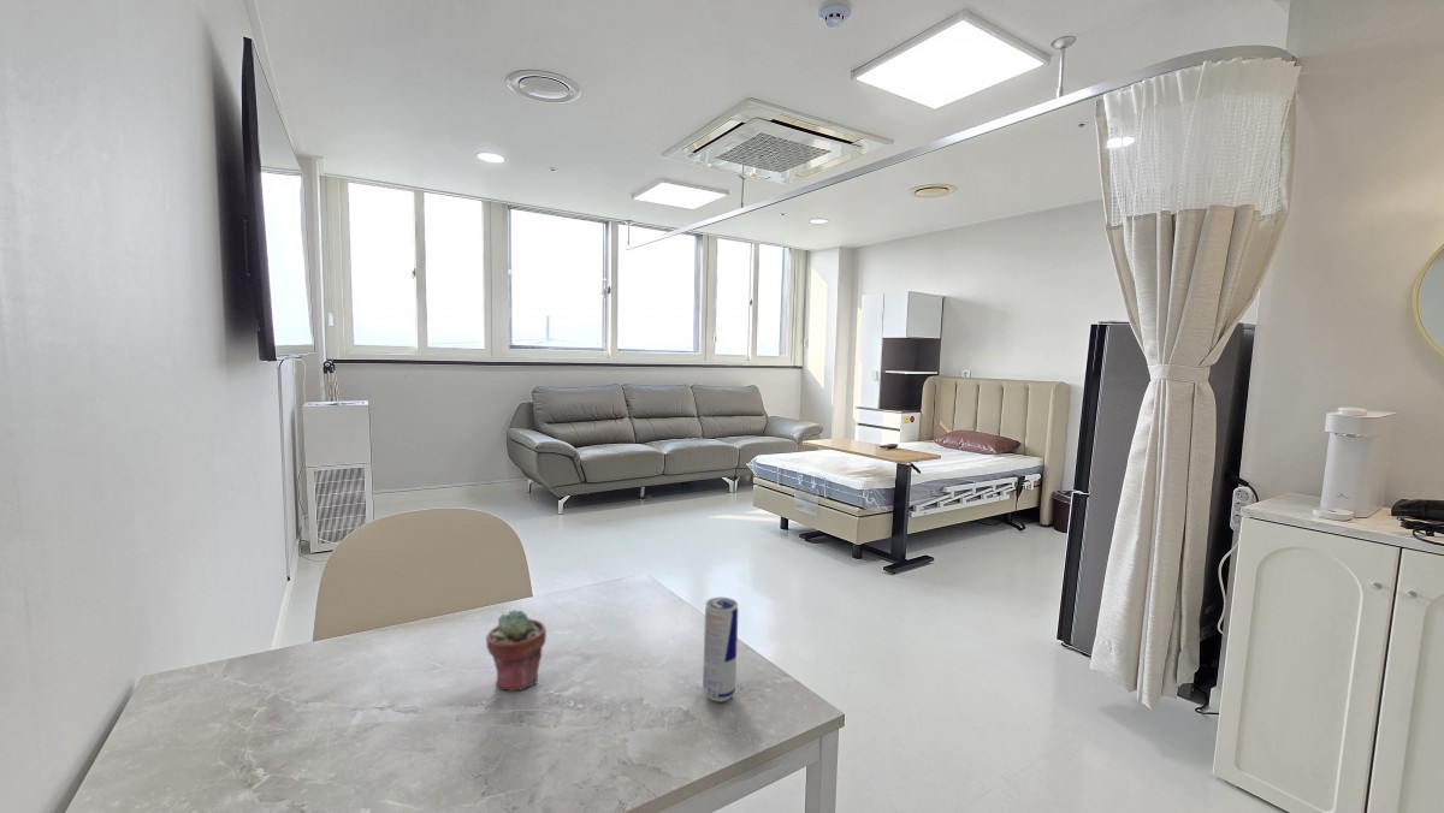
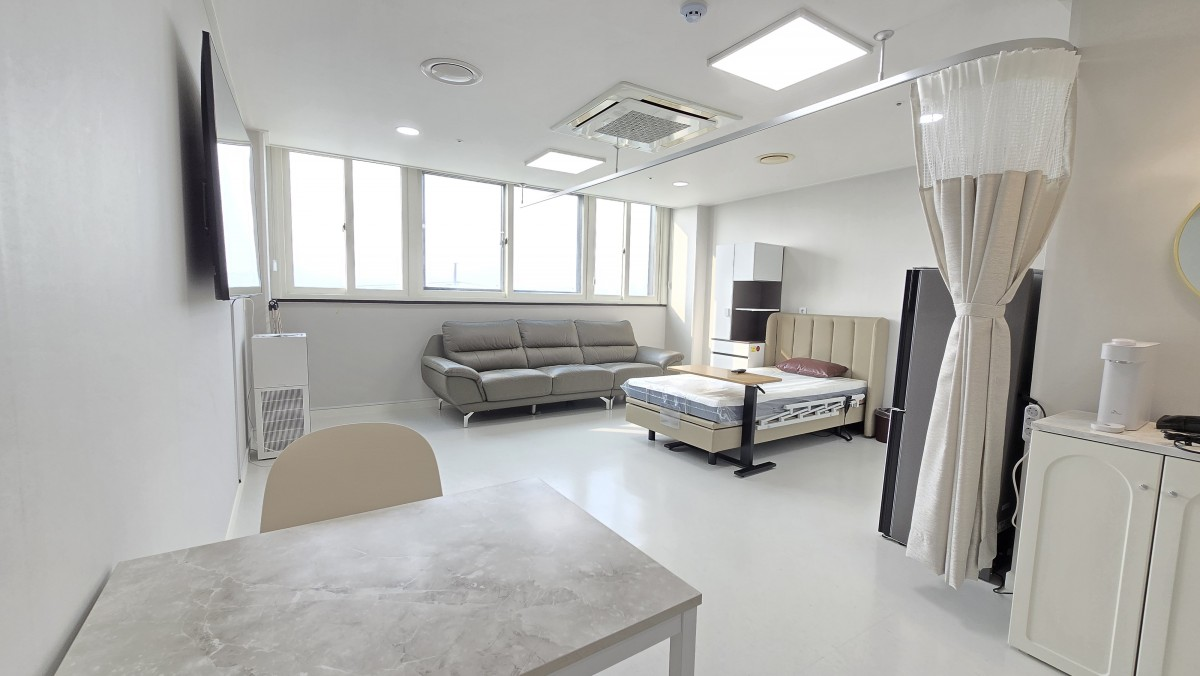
- potted succulent [485,609,548,692]
- beverage can [702,597,739,702]
